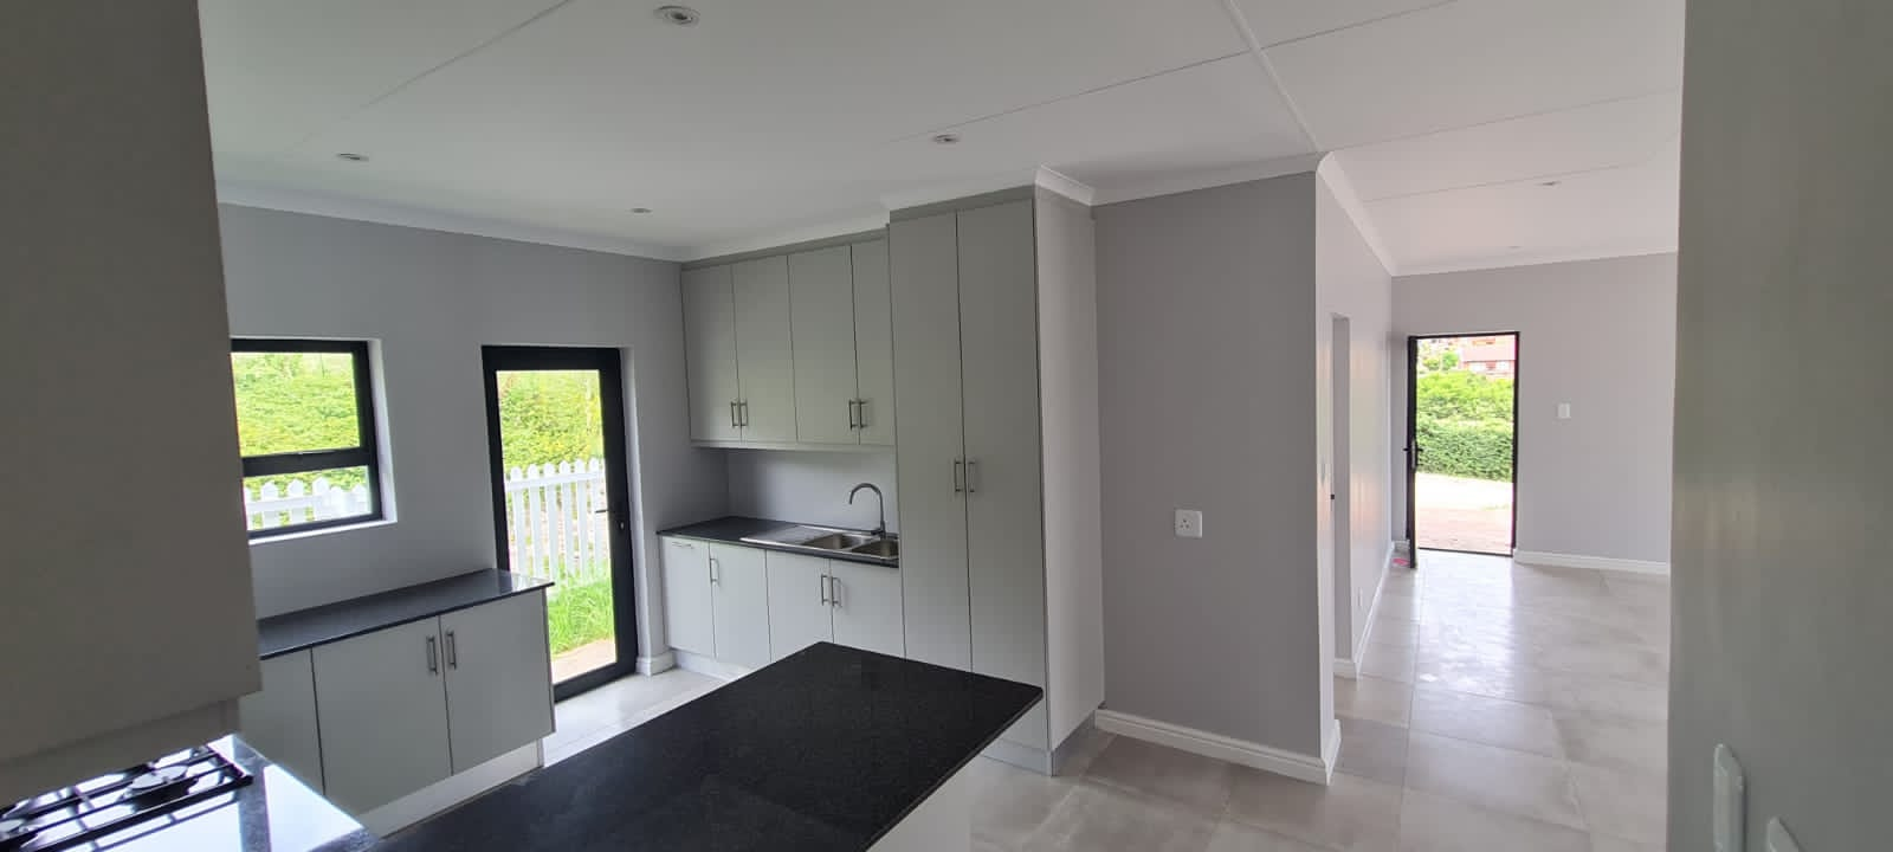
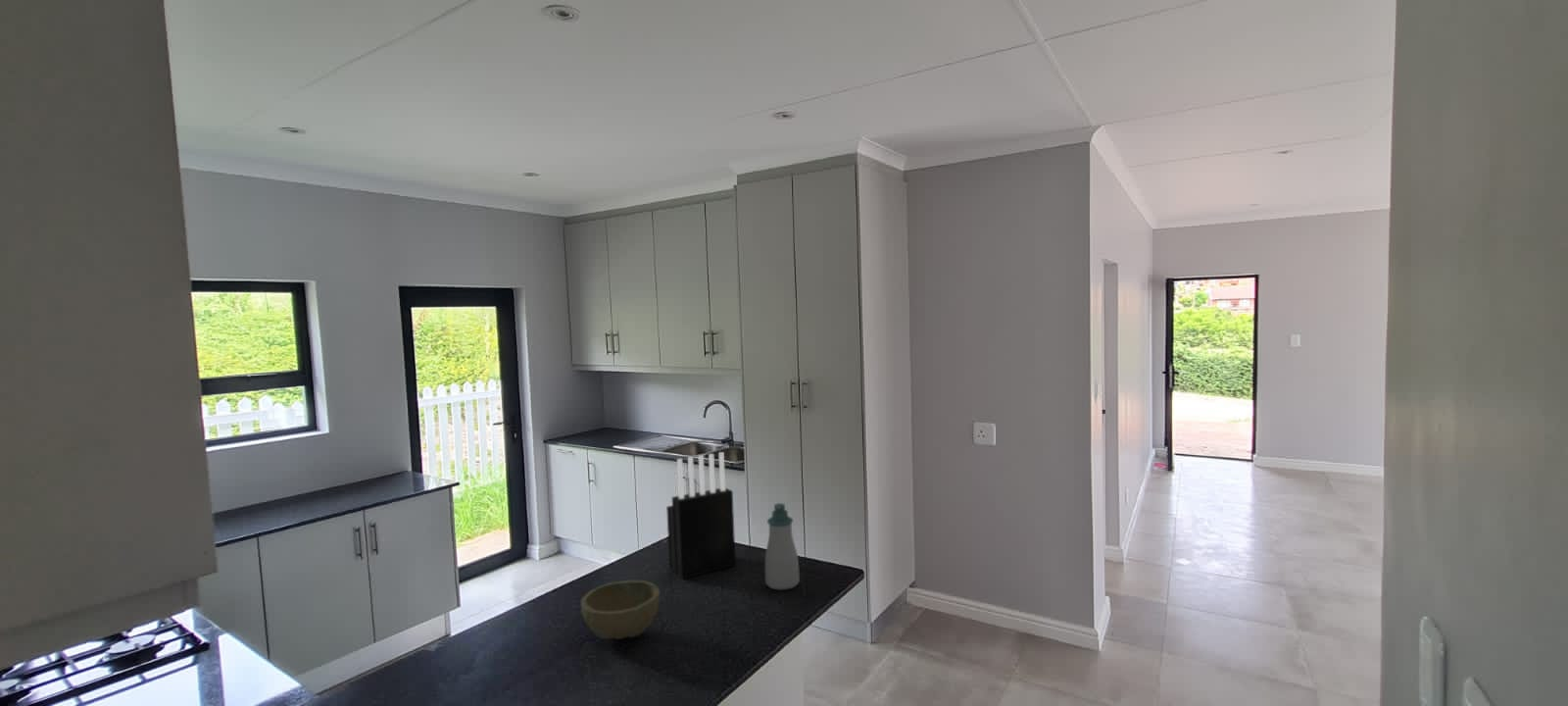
+ soap bottle [764,502,801,591]
+ bowl [580,580,661,640]
+ knife block [665,451,737,580]
